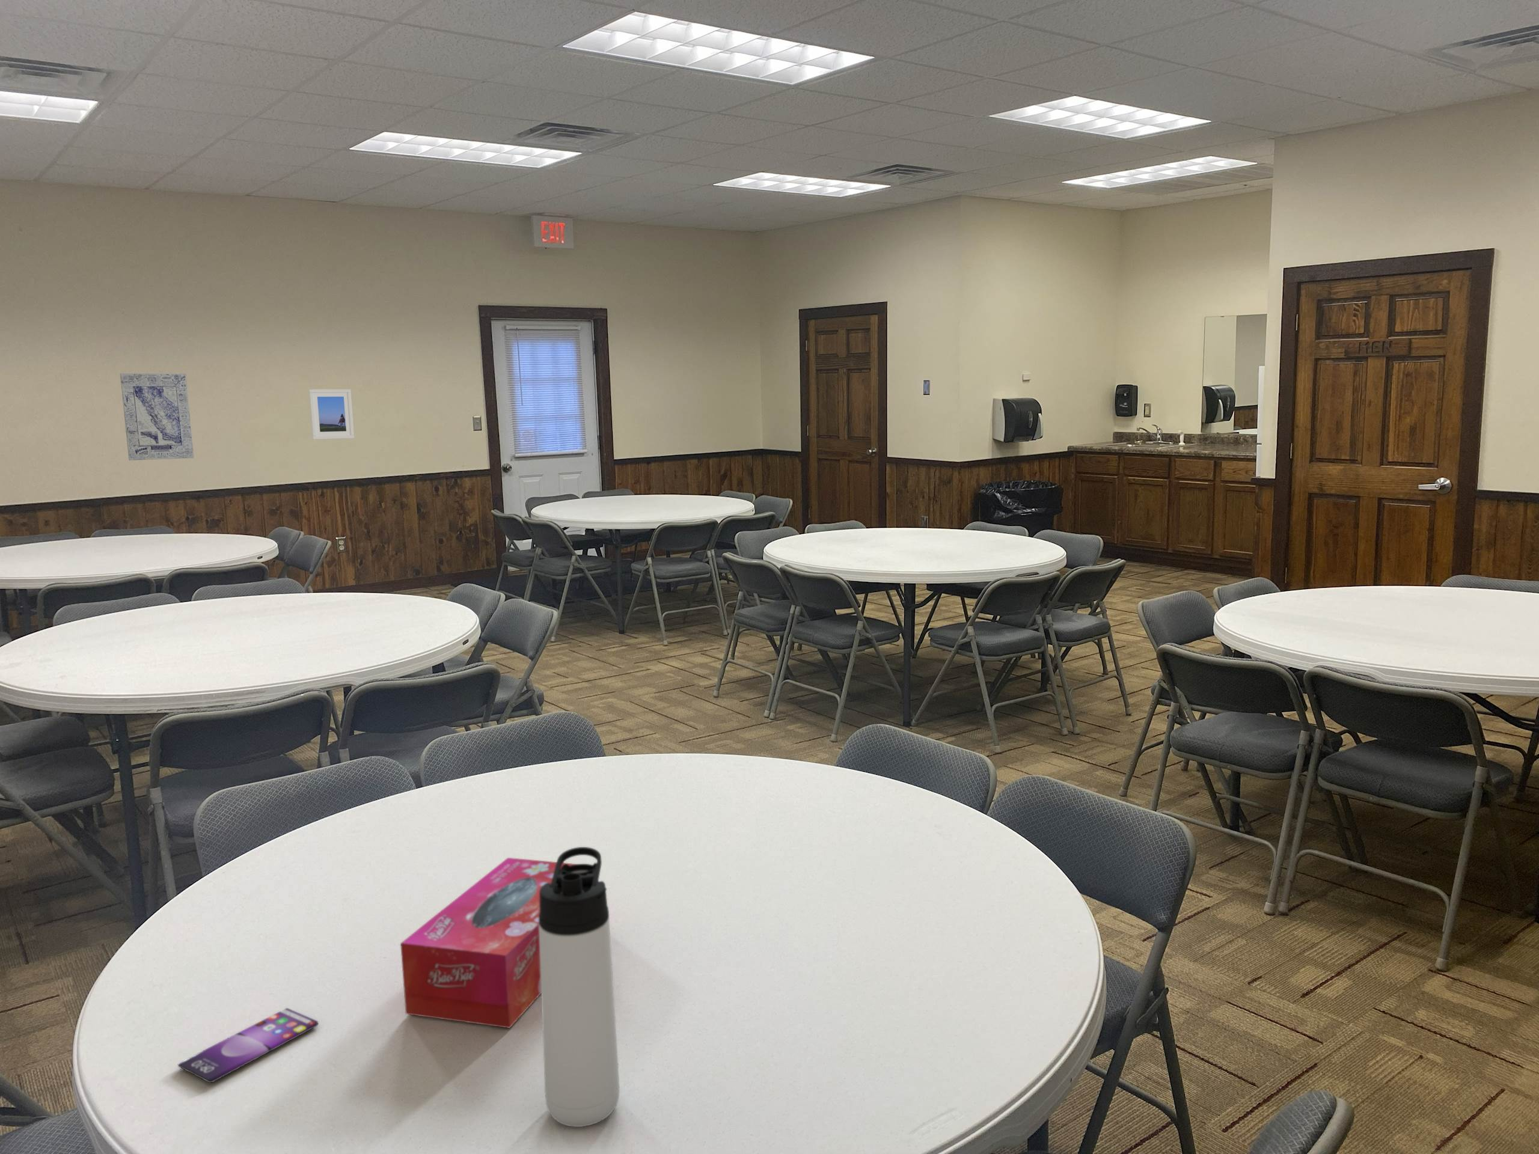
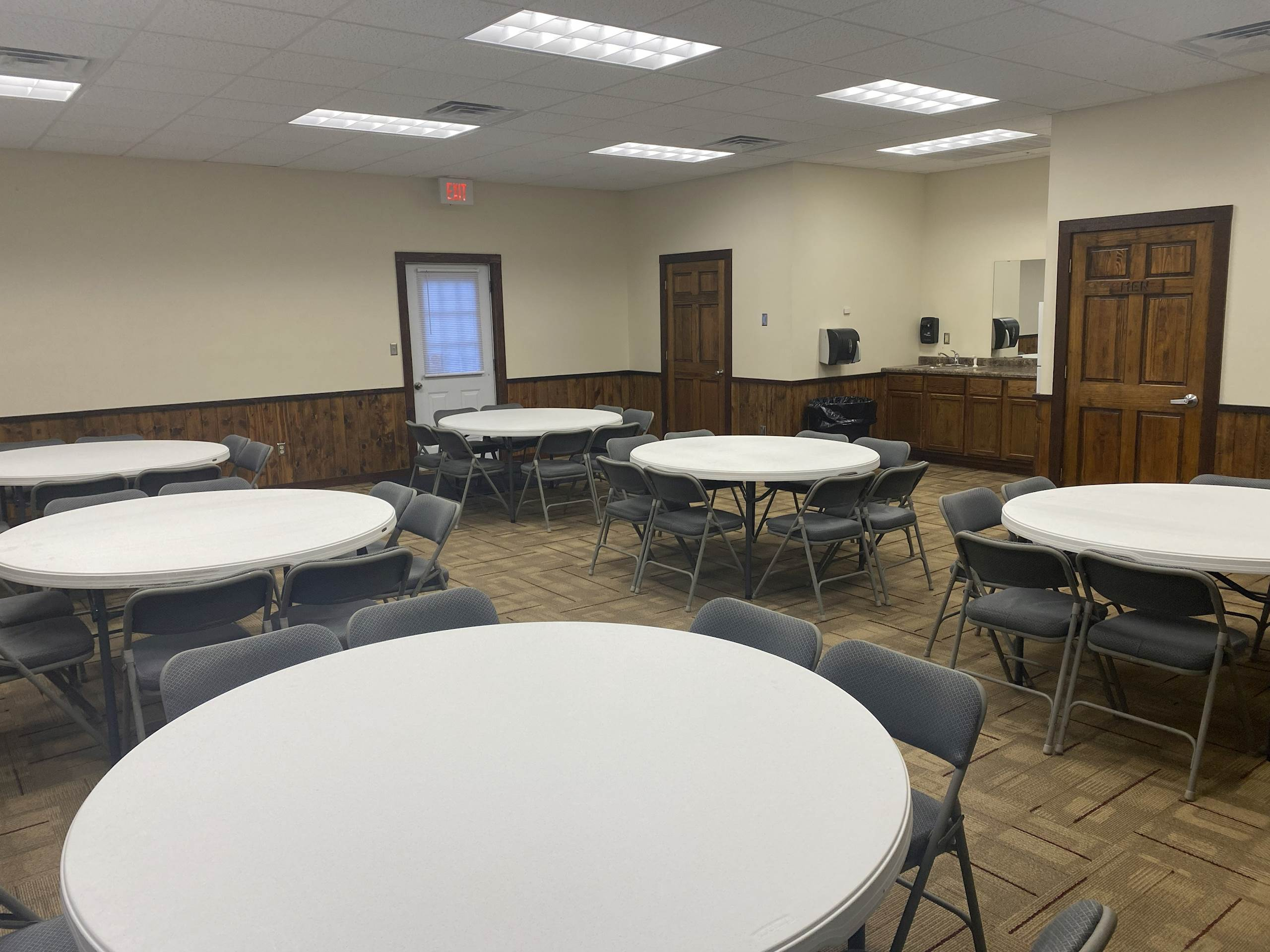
- smartphone [177,1007,319,1082]
- wall art [120,372,195,461]
- thermos bottle [539,846,620,1127]
- tissue box [400,857,600,1029]
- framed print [308,389,355,440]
